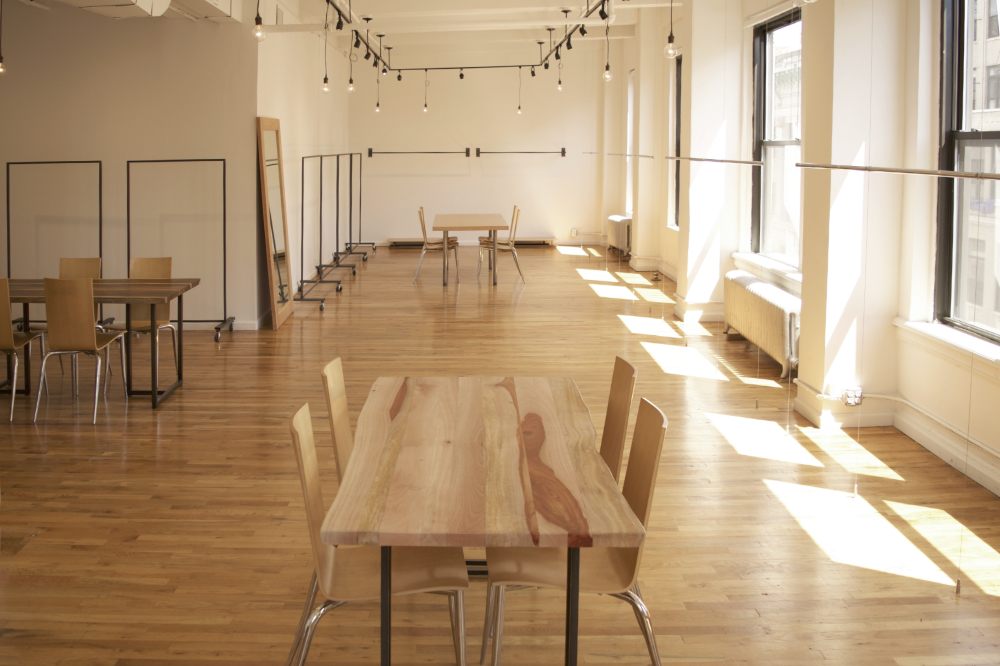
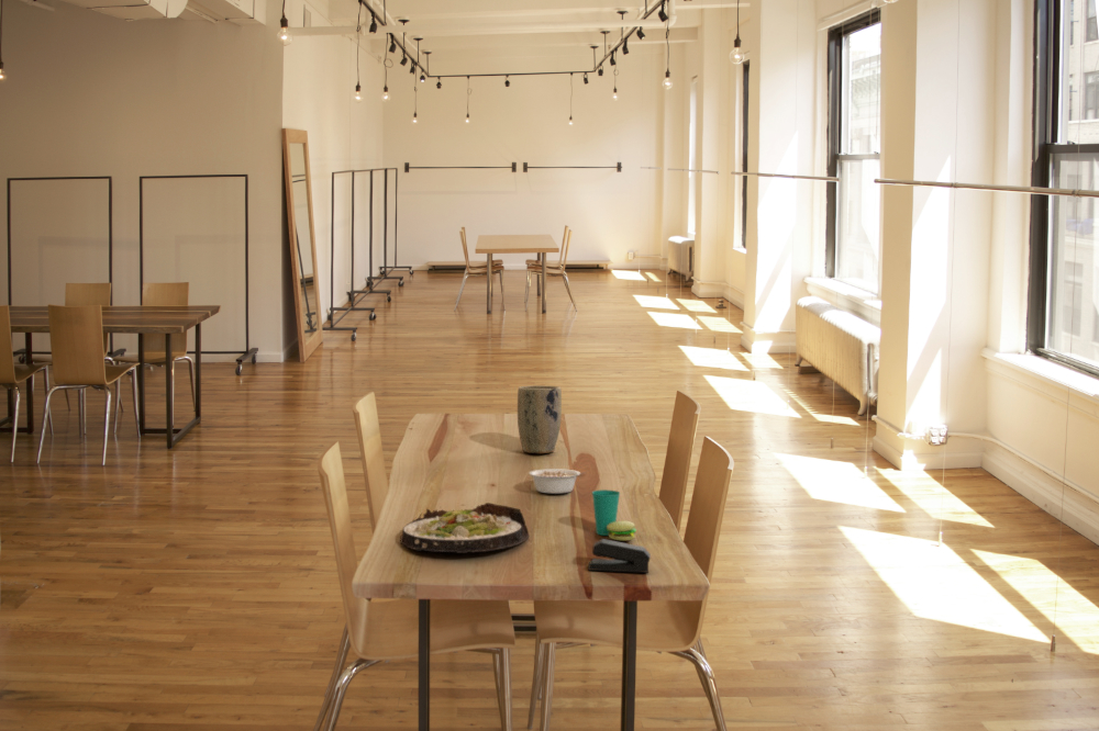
+ salad plate [399,502,531,554]
+ stapler [587,538,652,574]
+ legume [528,468,588,495]
+ plant pot [517,384,563,454]
+ cup [591,488,637,541]
